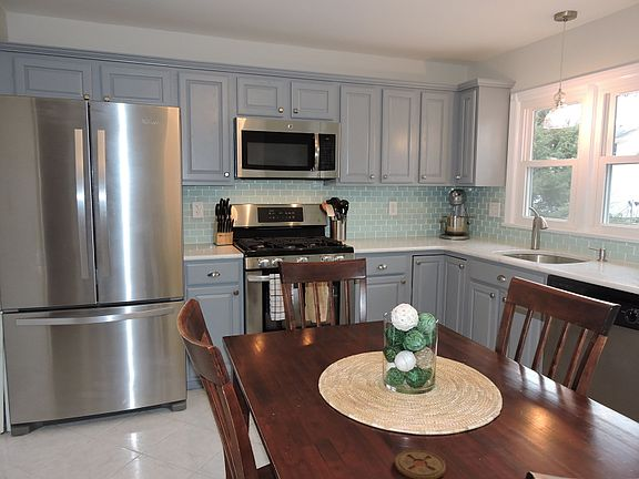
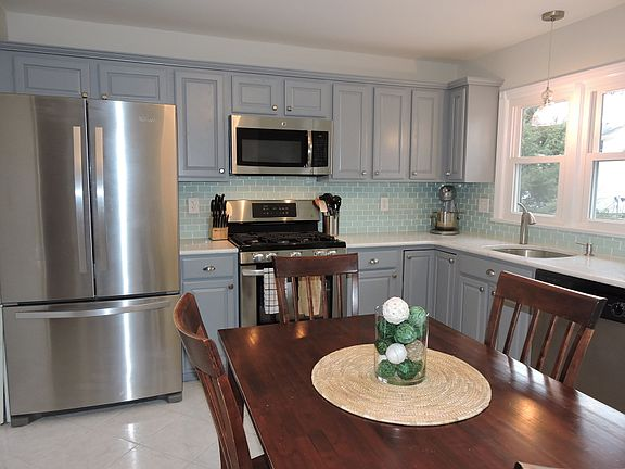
- coaster [394,449,446,479]
